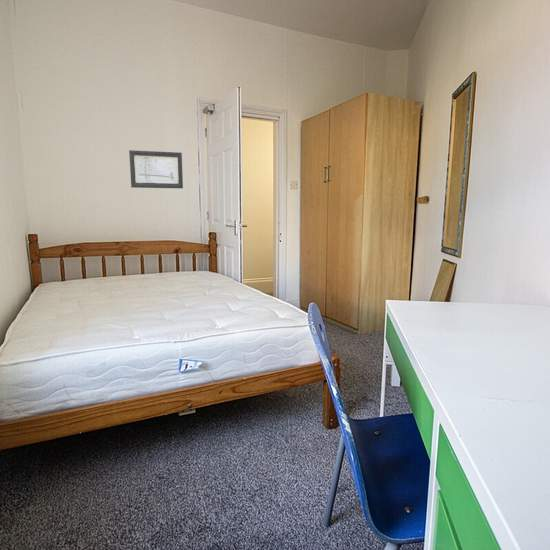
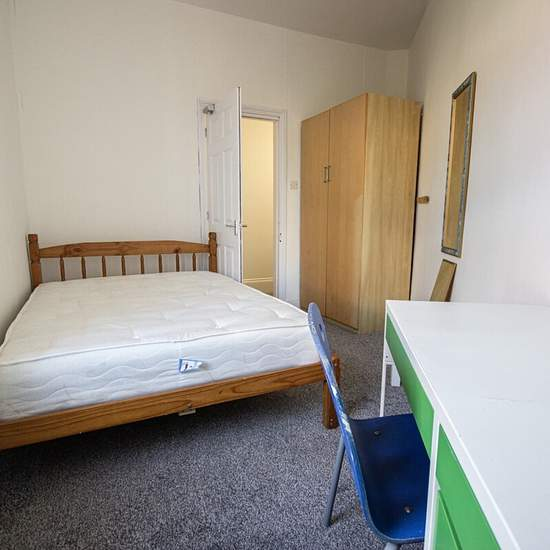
- wall art [128,149,184,189]
